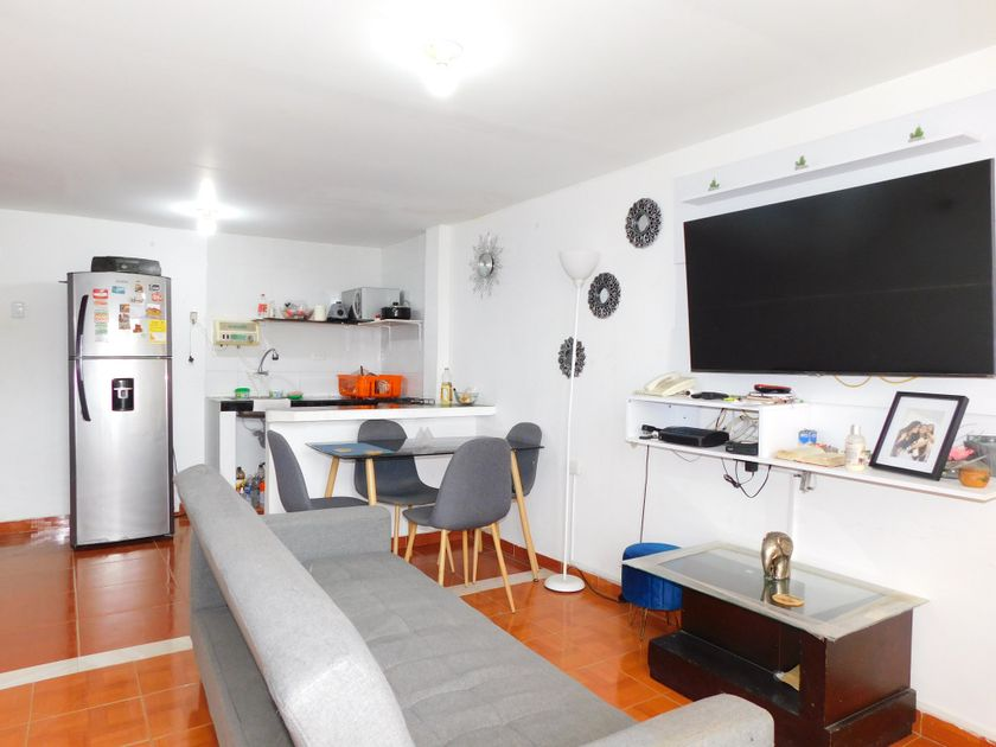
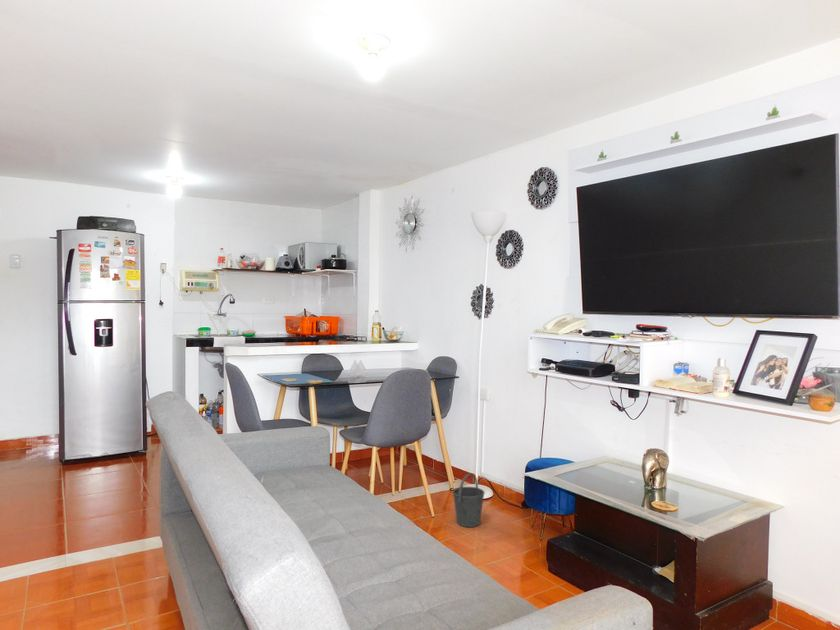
+ bucket [452,472,486,528]
